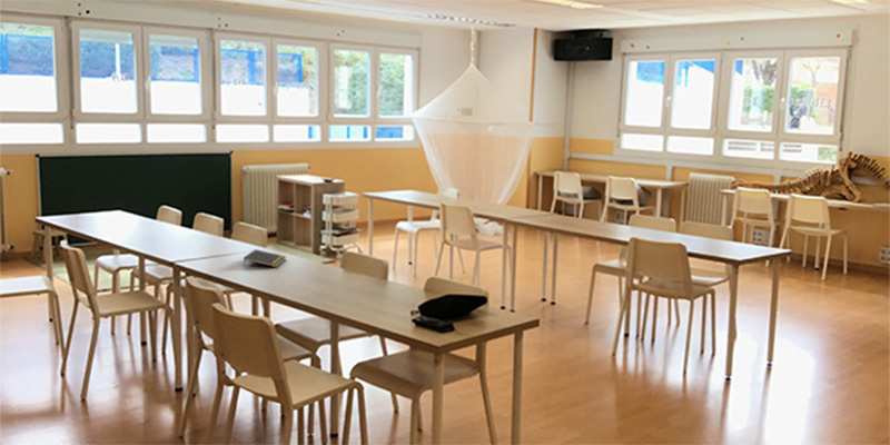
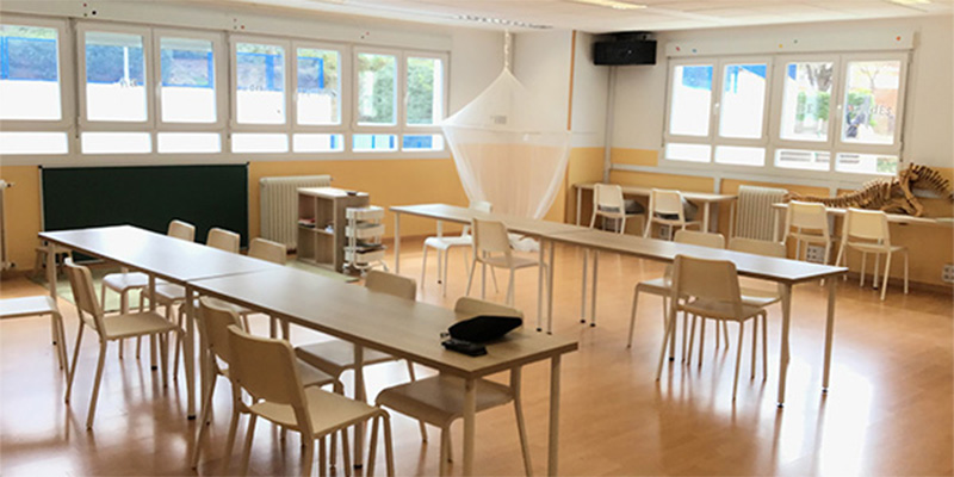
- notepad [243,248,287,268]
